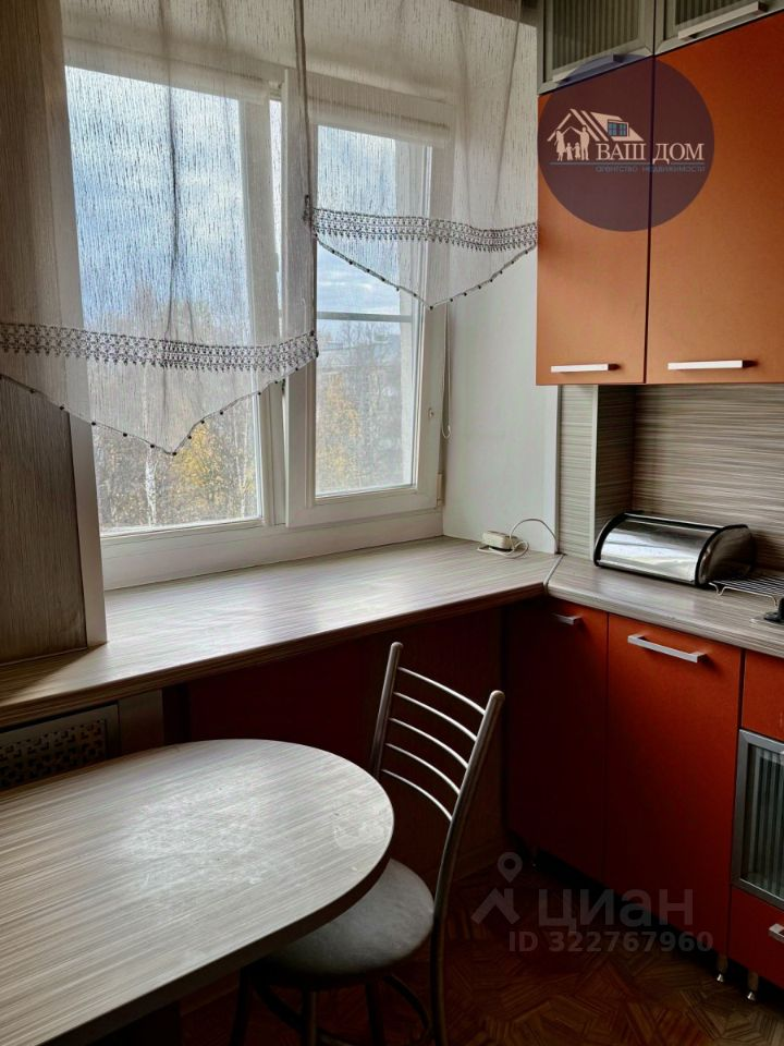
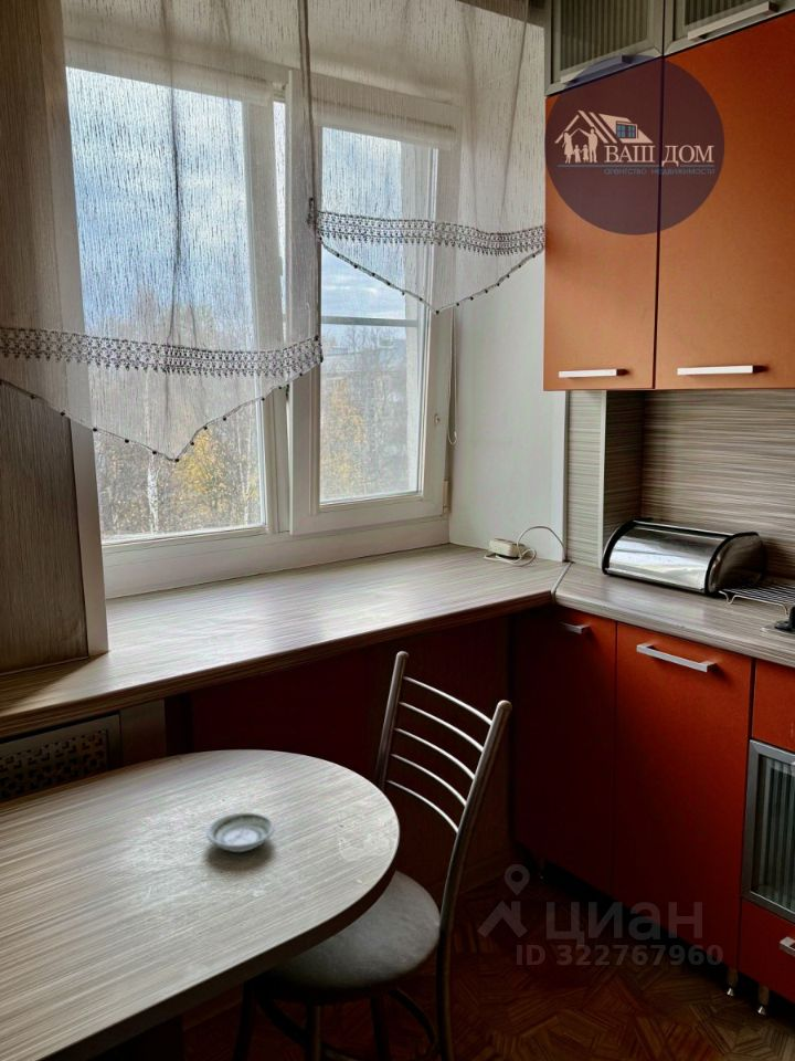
+ saucer [205,811,276,853]
